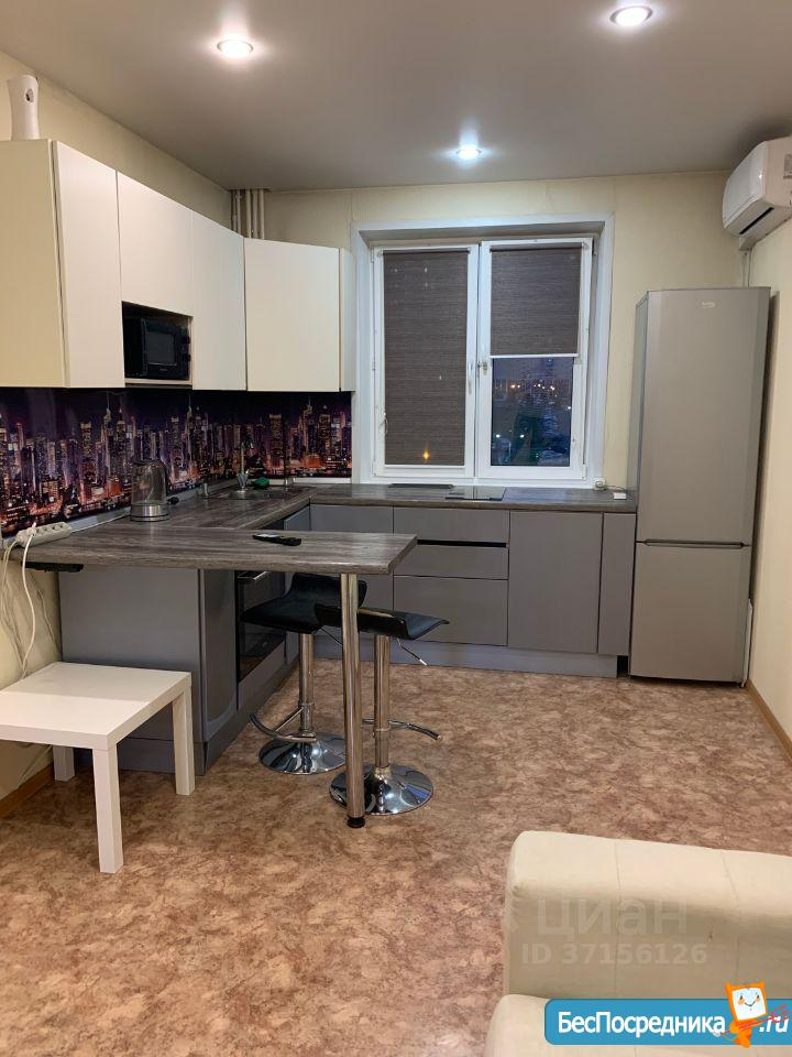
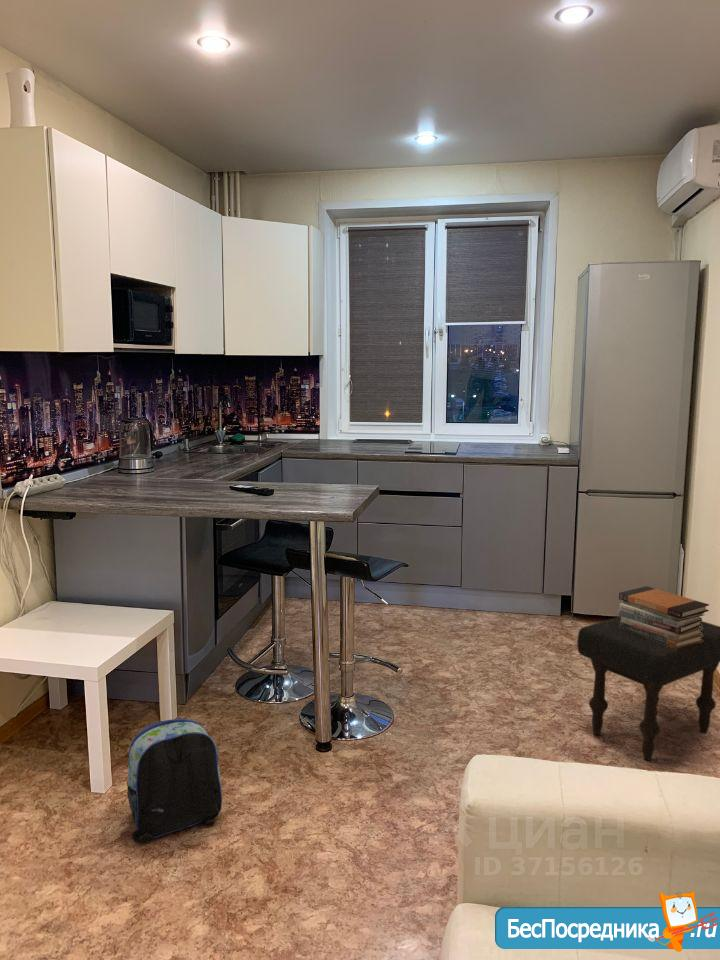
+ book stack [617,585,710,648]
+ backpack [126,718,223,844]
+ ottoman [576,616,720,762]
